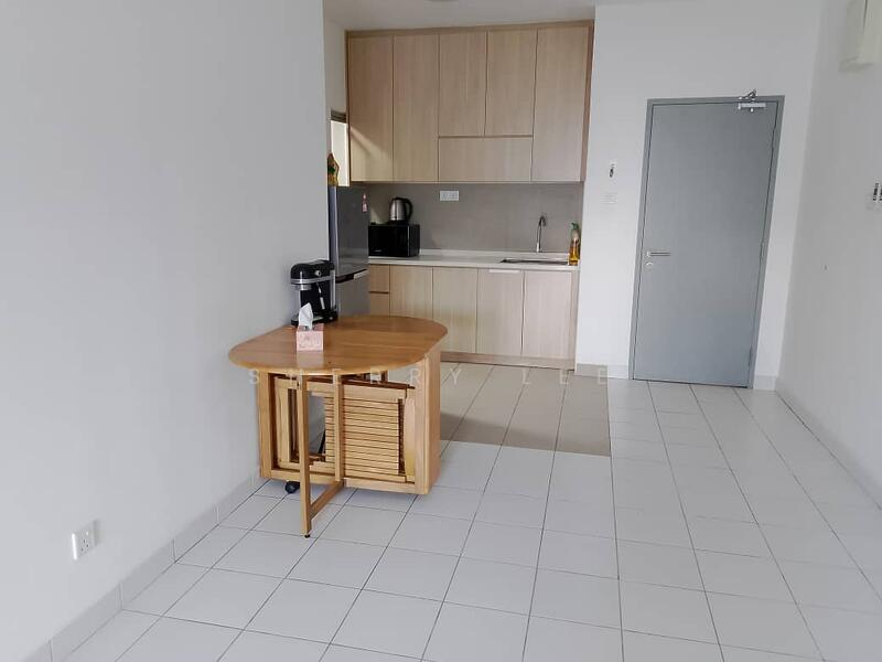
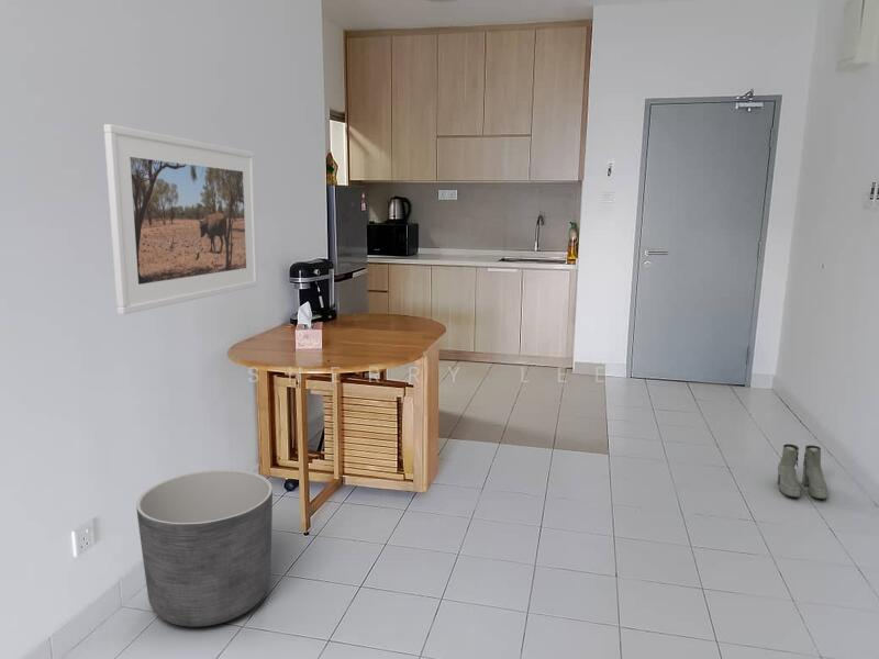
+ planter [135,468,274,628]
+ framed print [103,123,259,315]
+ boots [777,443,828,500]
